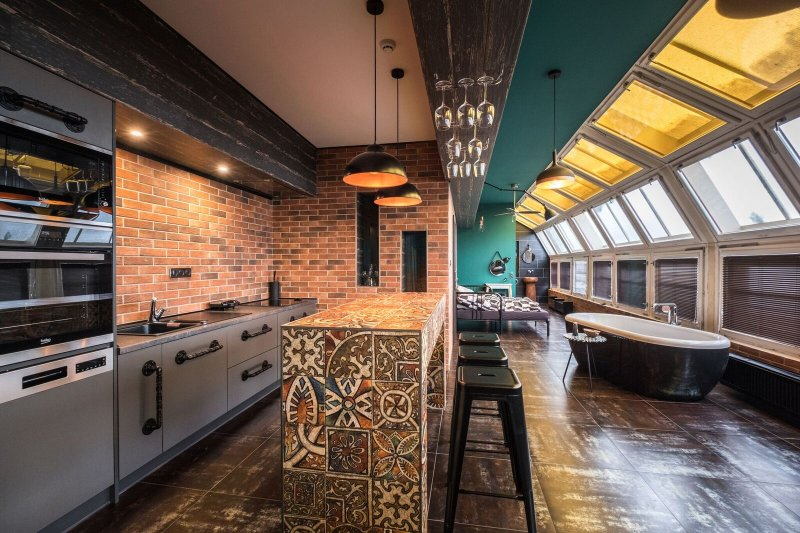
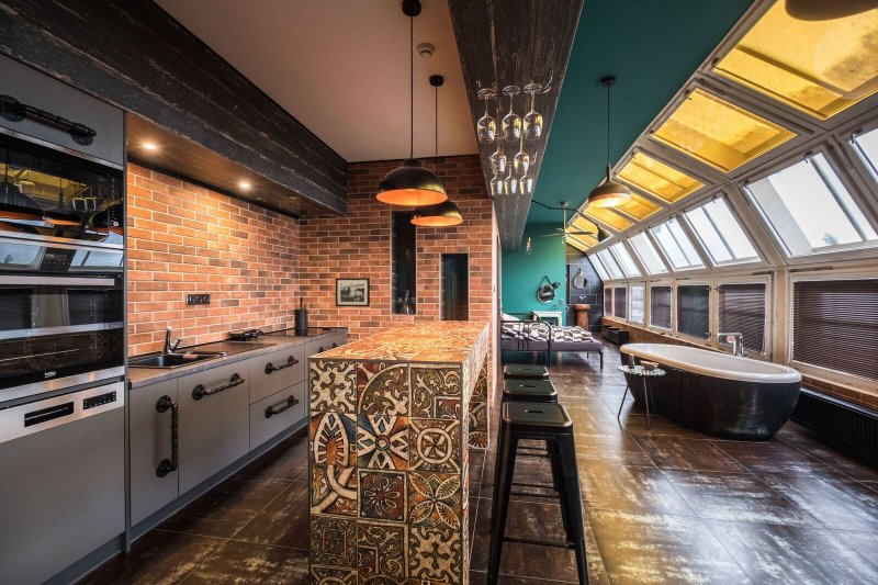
+ picture frame [335,277,371,308]
